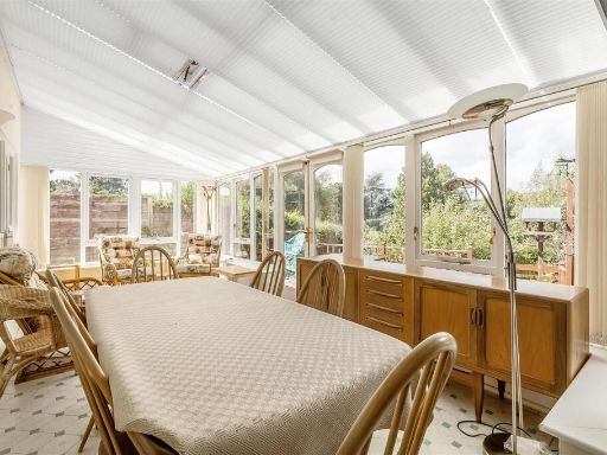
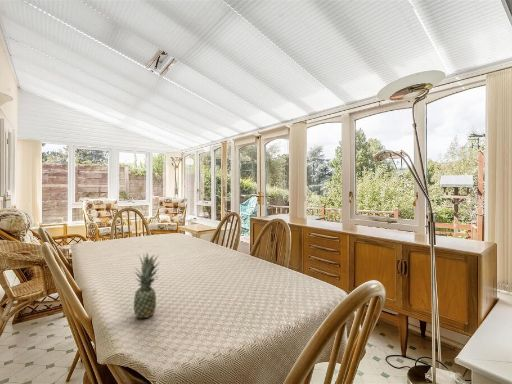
+ fruit [132,252,161,319]
